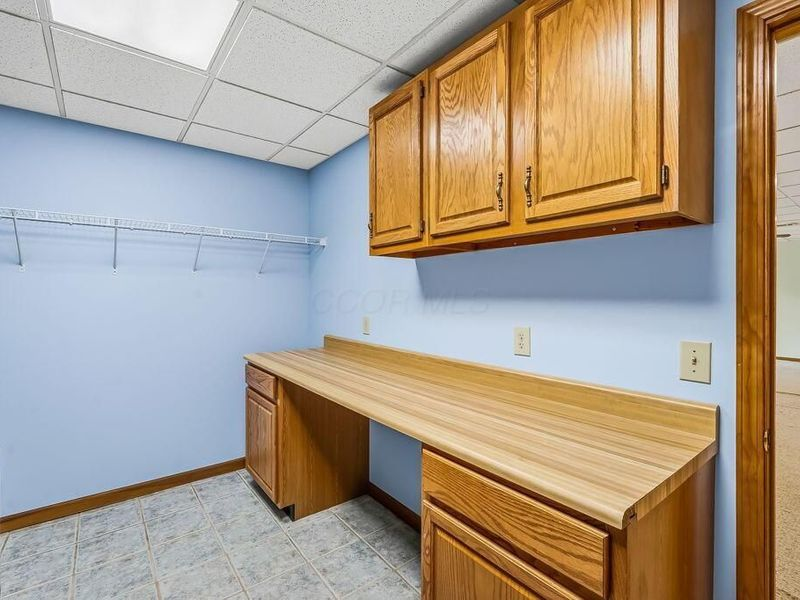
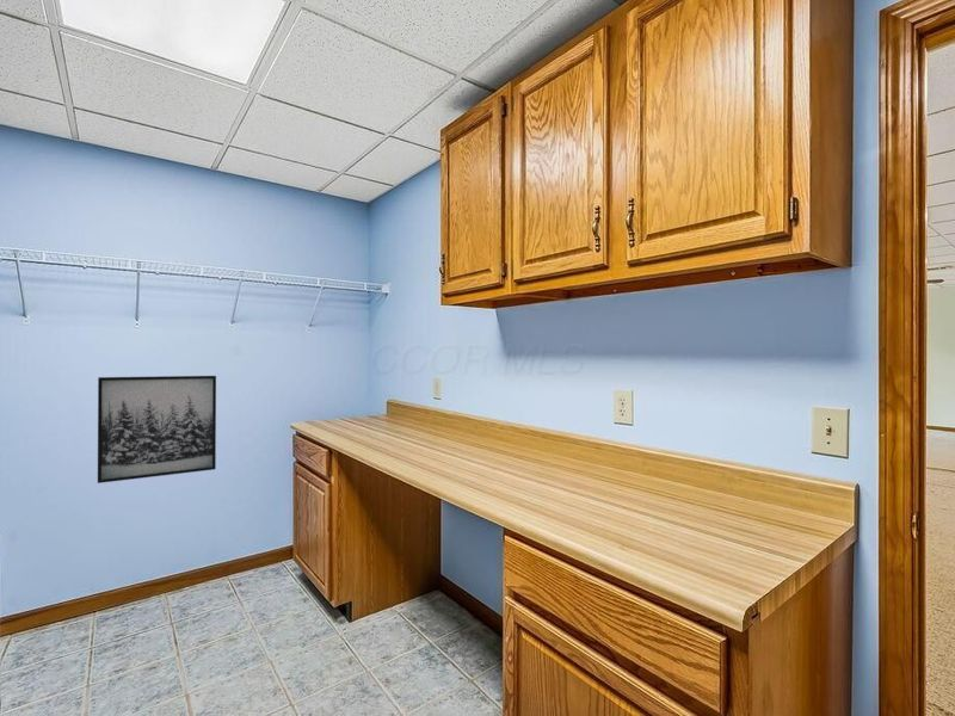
+ wall art [97,375,217,484]
